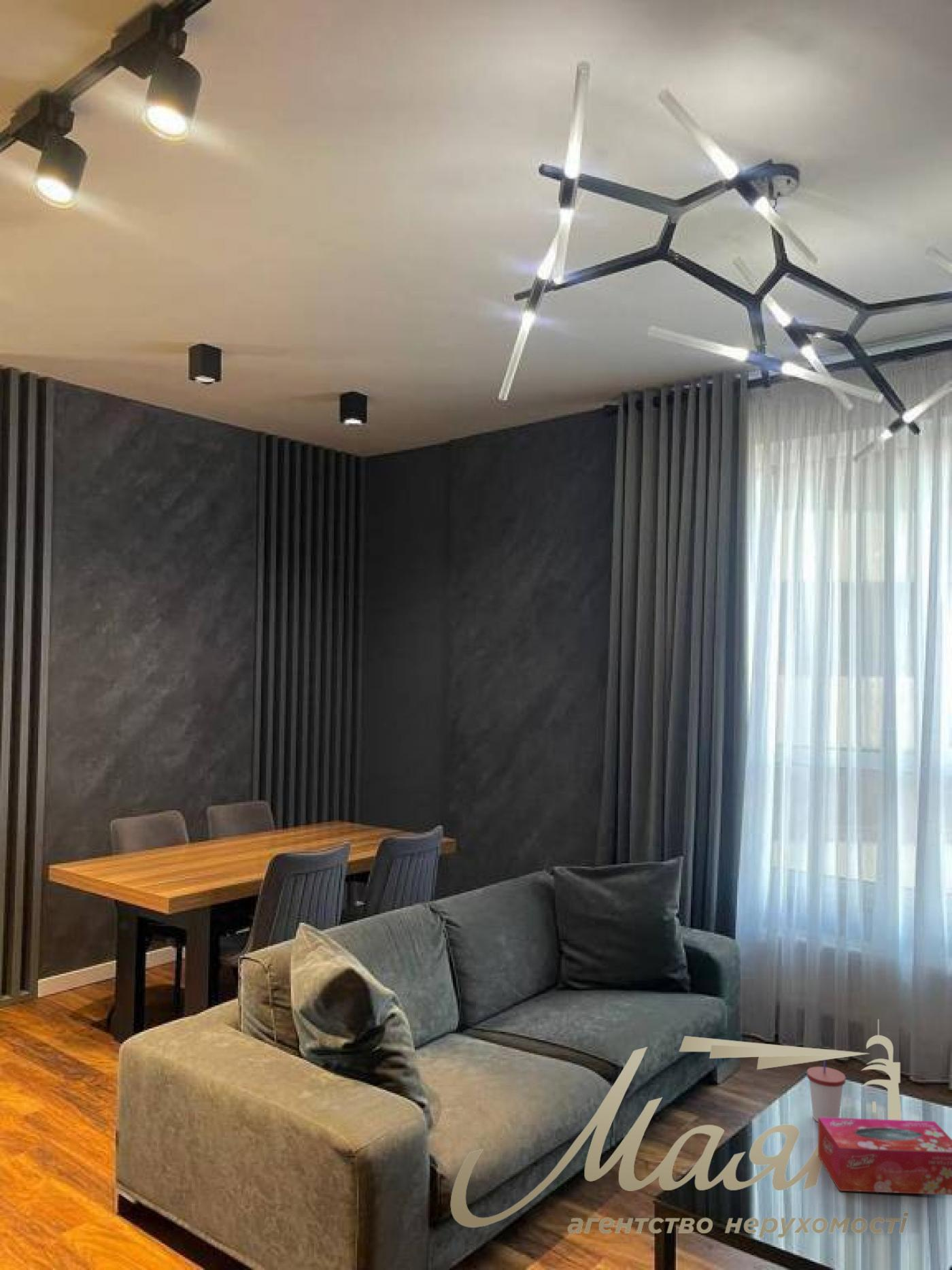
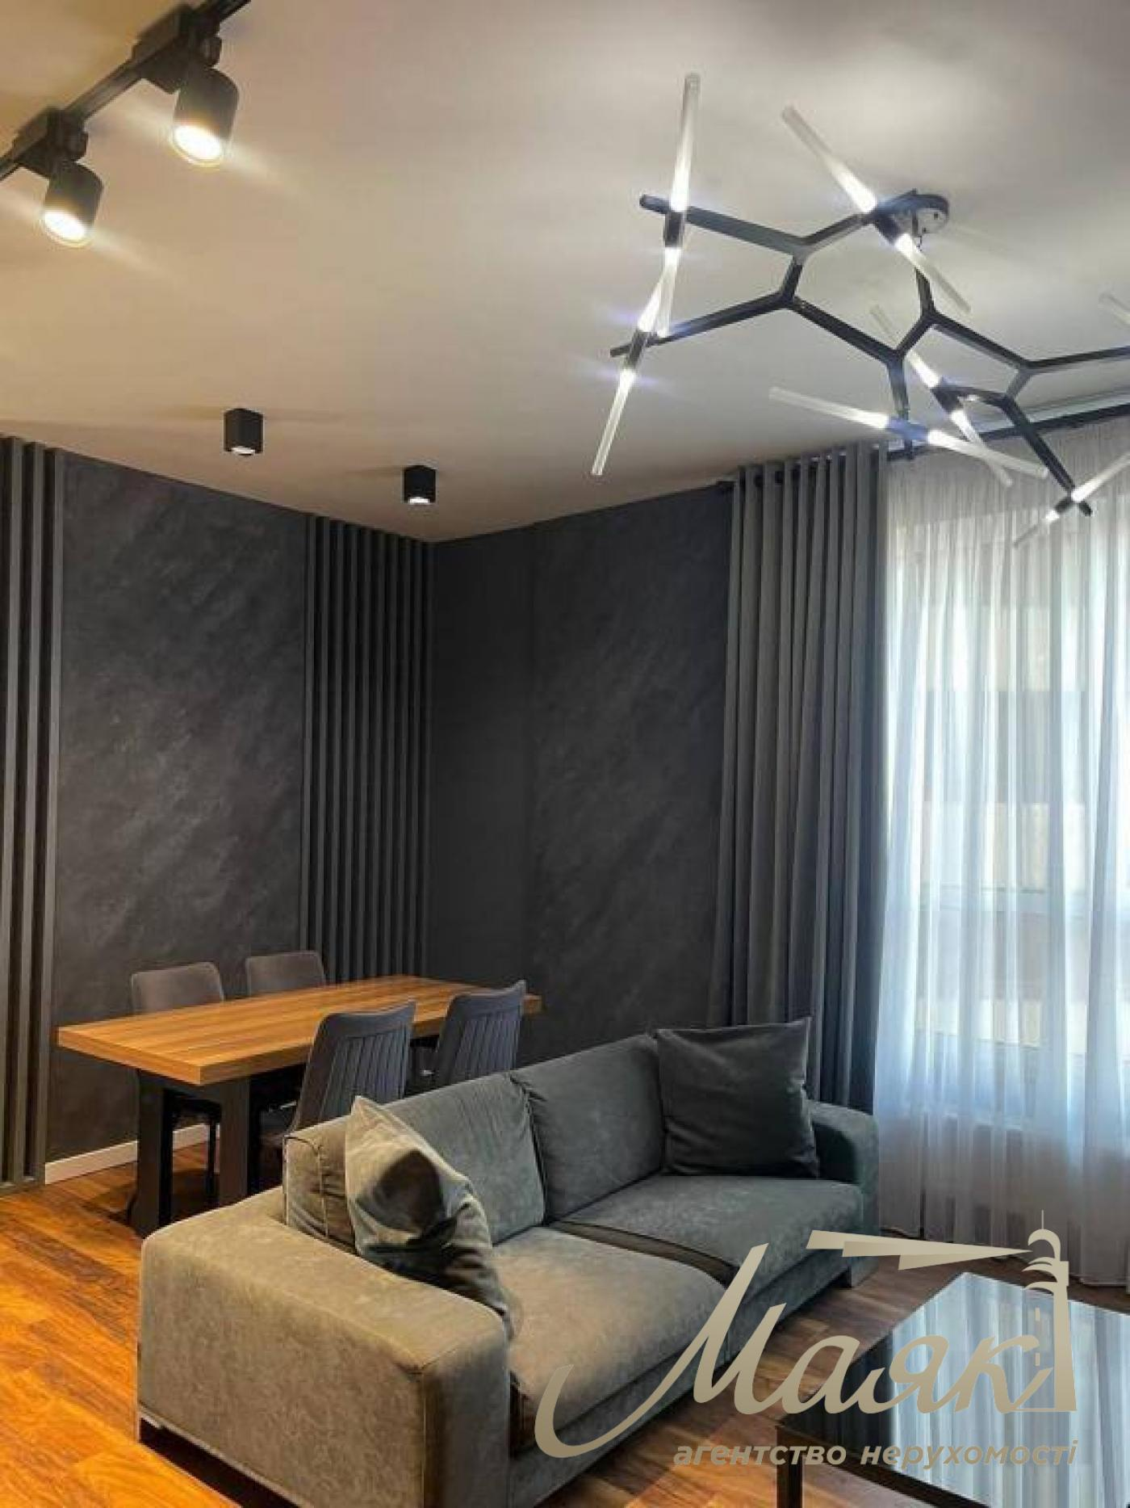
- tissue box [817,1117,952,1196]
- cup [806,1060,846,1122]
